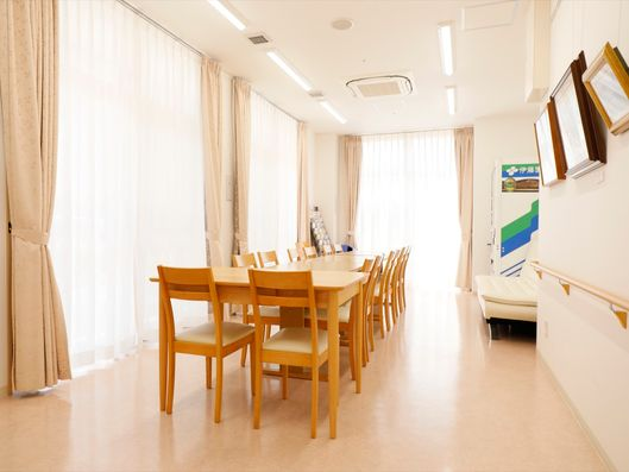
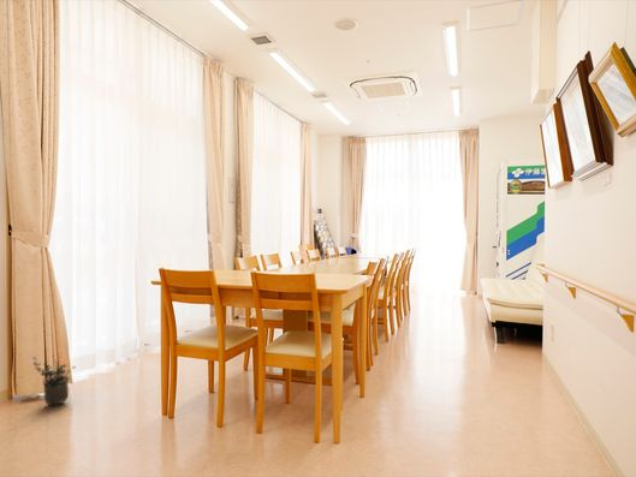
+ potted plant [31,356,77,407]
